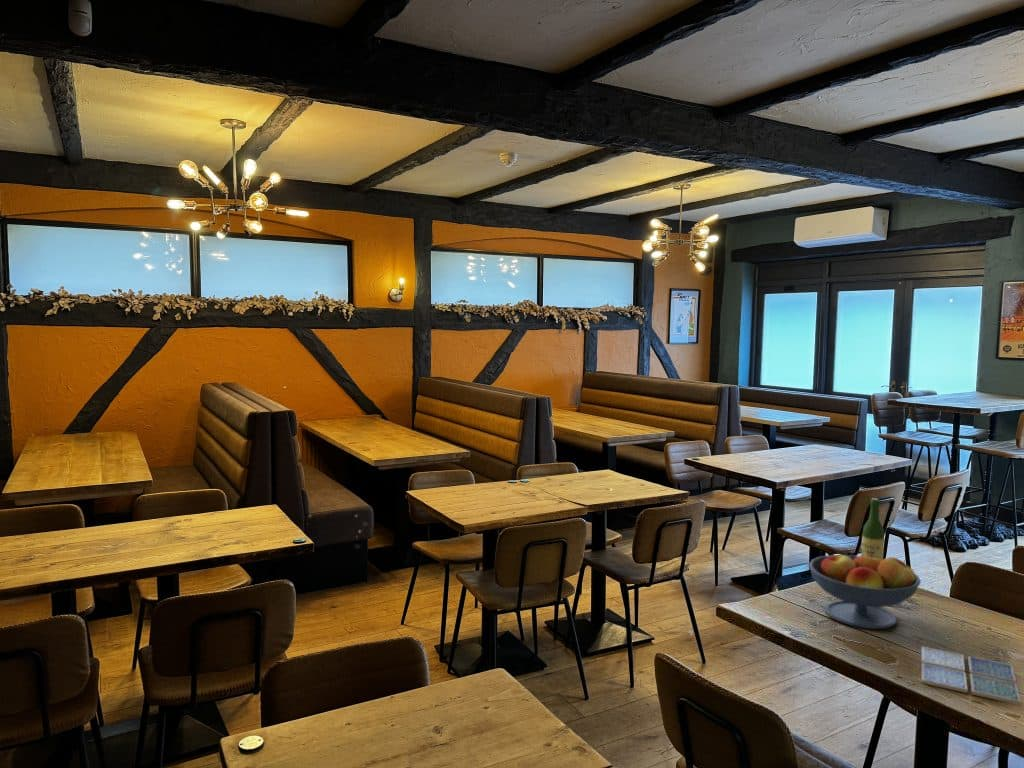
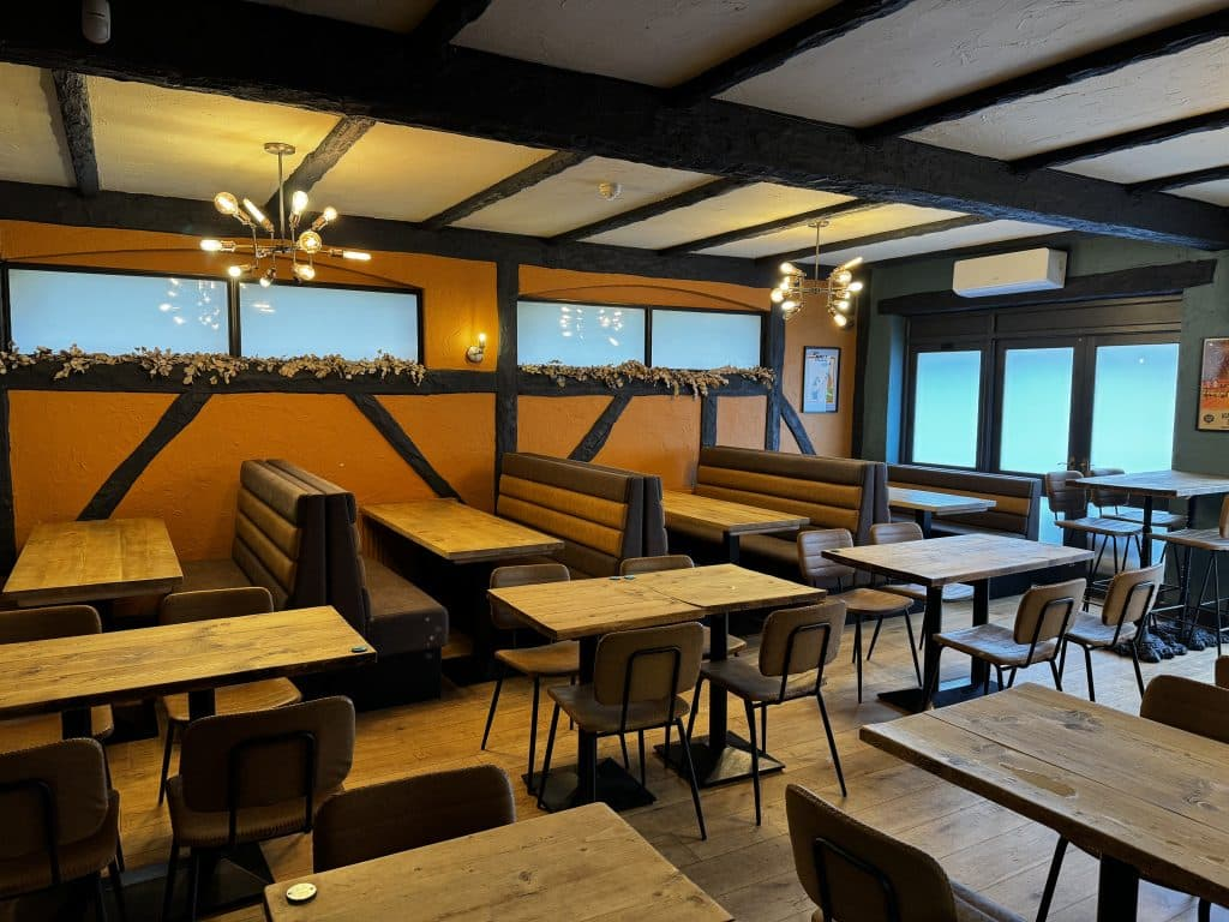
- wine bottle [860,497,885,560]
- drink coaster [920,646,1022,706]
- fruit bowl [808,553,922,630]
